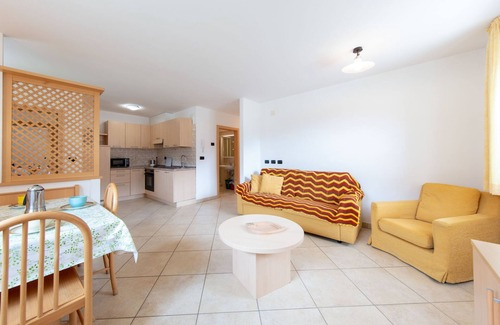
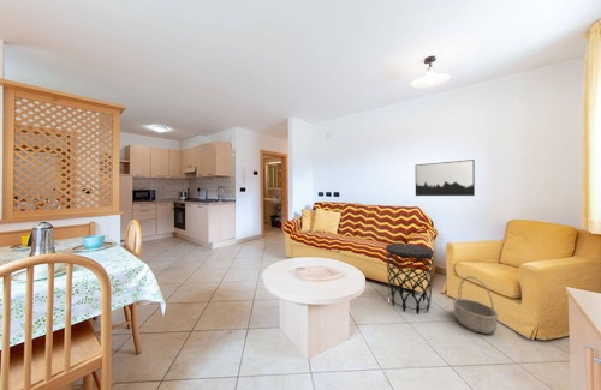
+ side table [385,242,435,316]
+ basket [452,275,500,335]
+ wall art [415,158,476,197]
